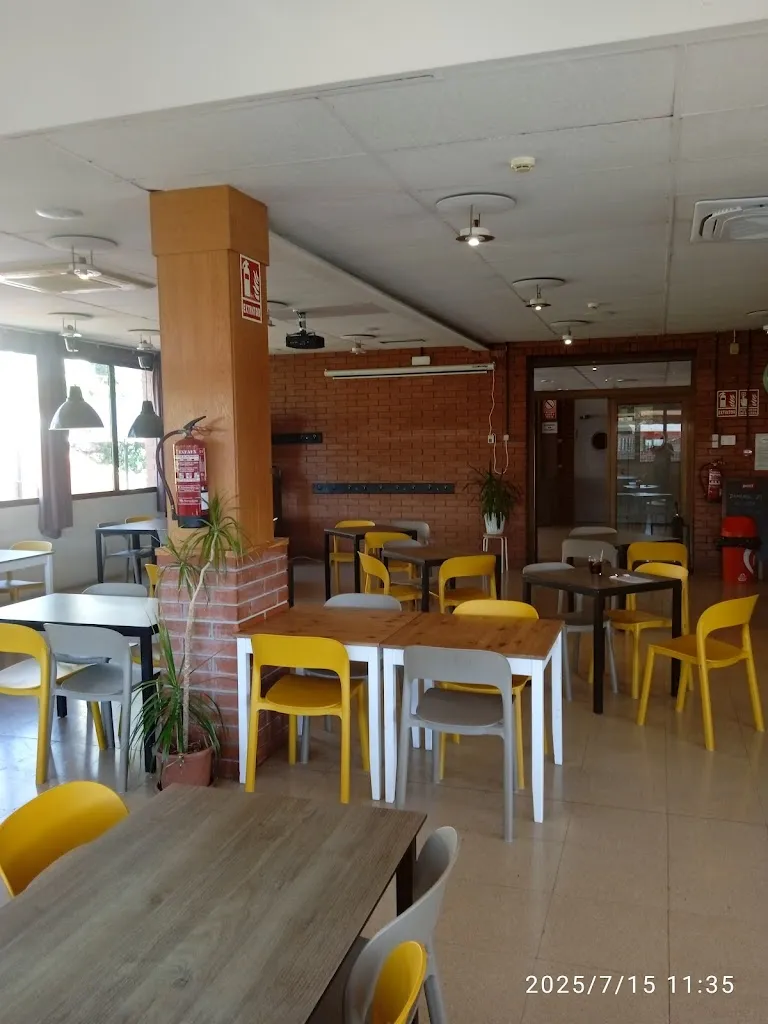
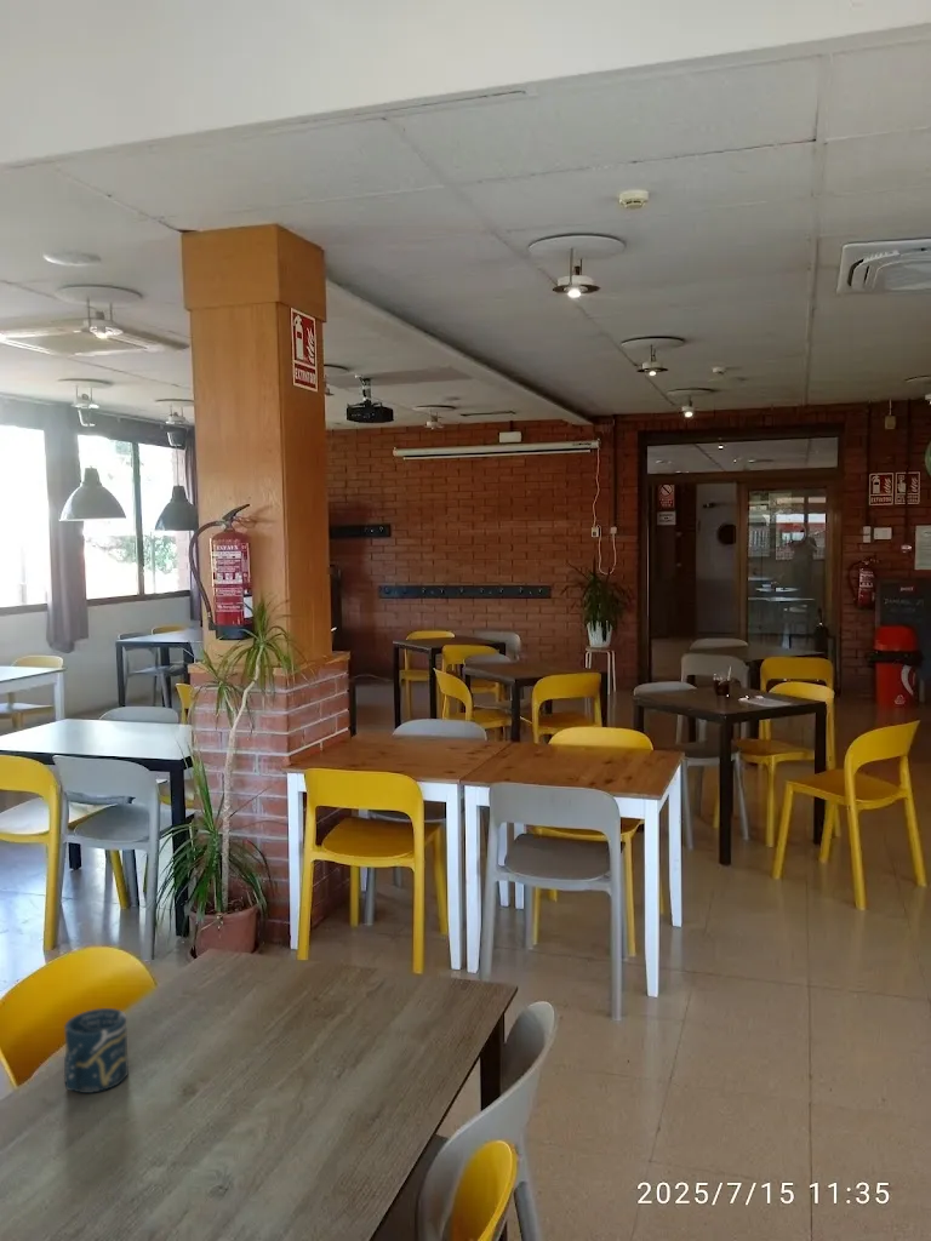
+ cup [63,1007,130,1094]
